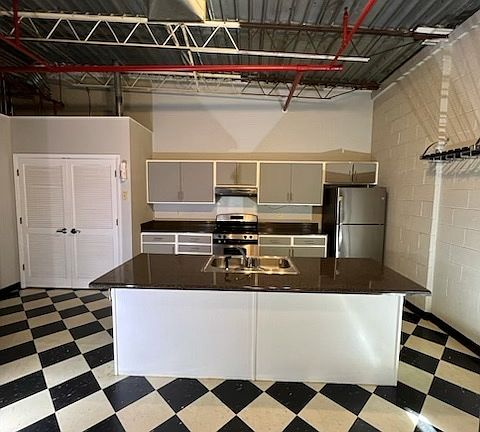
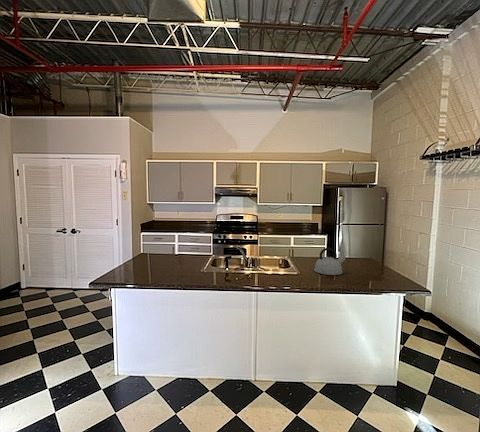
+ kettle [313,247,346,276]
